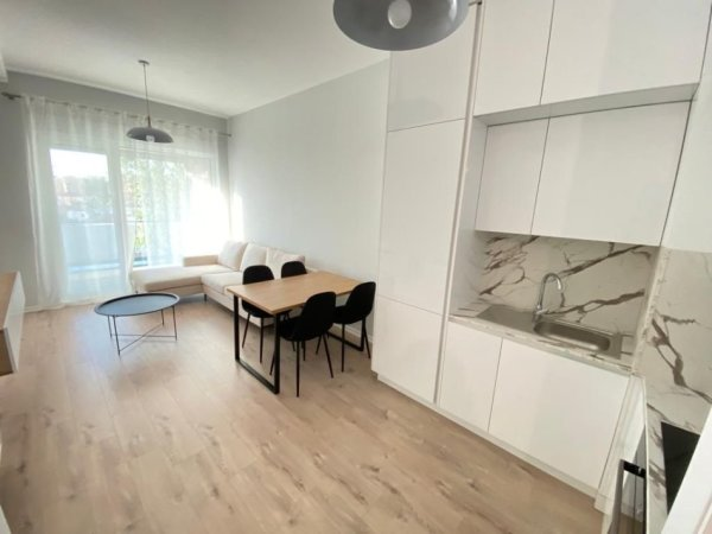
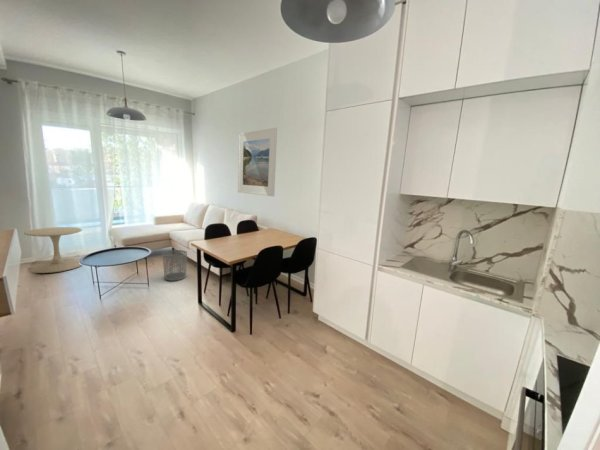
+ waste bin [162,249,188,282]
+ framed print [237,127,278,197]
+ side table [23,226,83,274]
